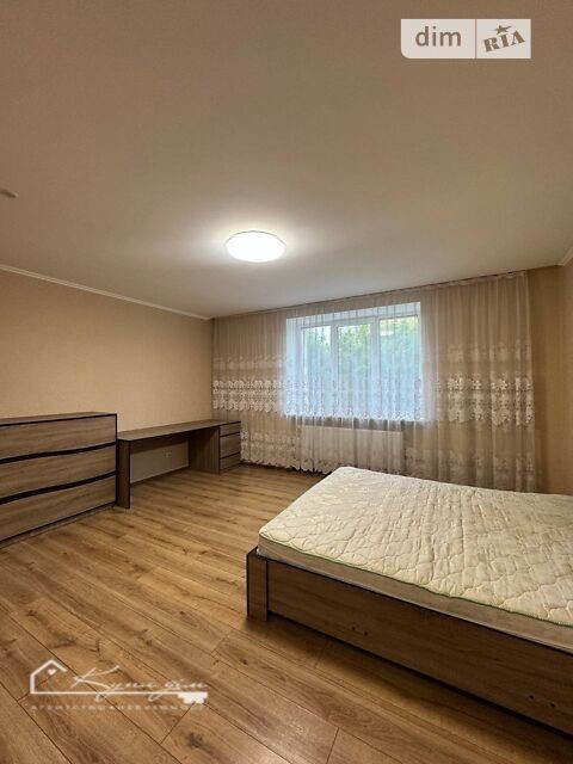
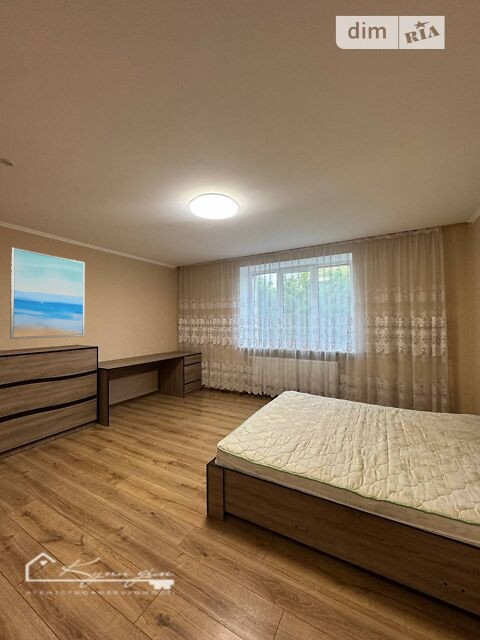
+ wall art [9,246,86,340]
